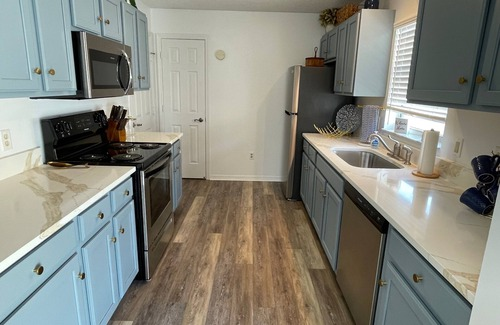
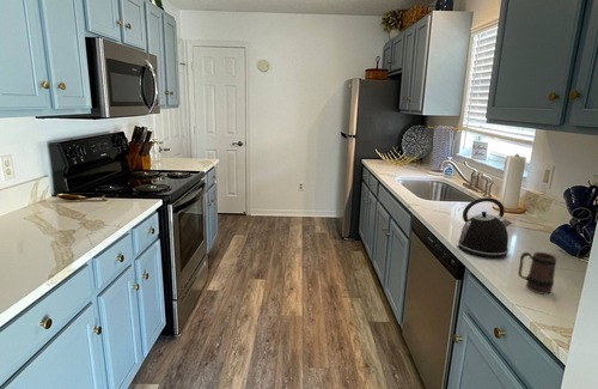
+ kettle [456,196,513,260]
+ mug [517,251,557,296]
